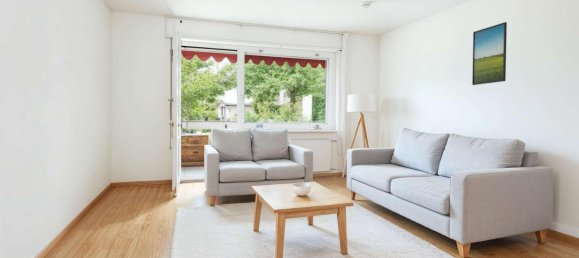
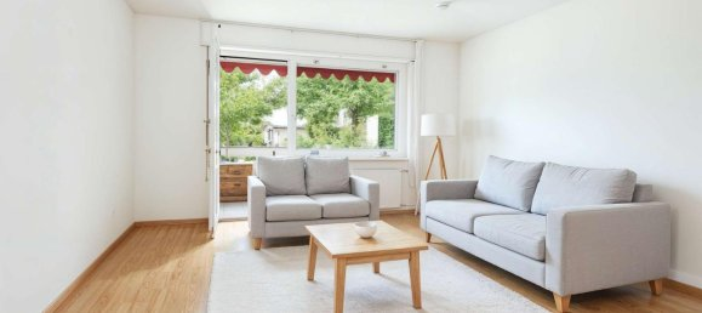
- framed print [471,21,508,86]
